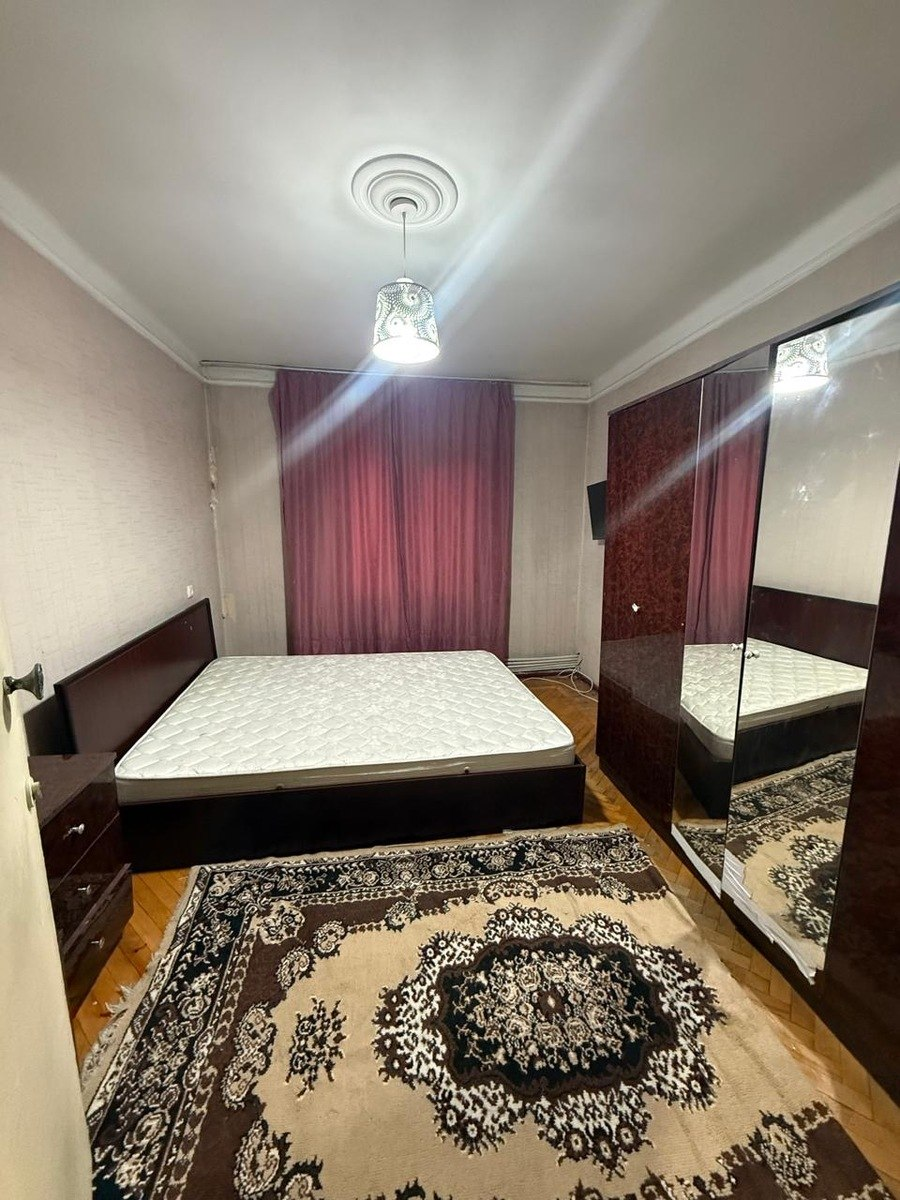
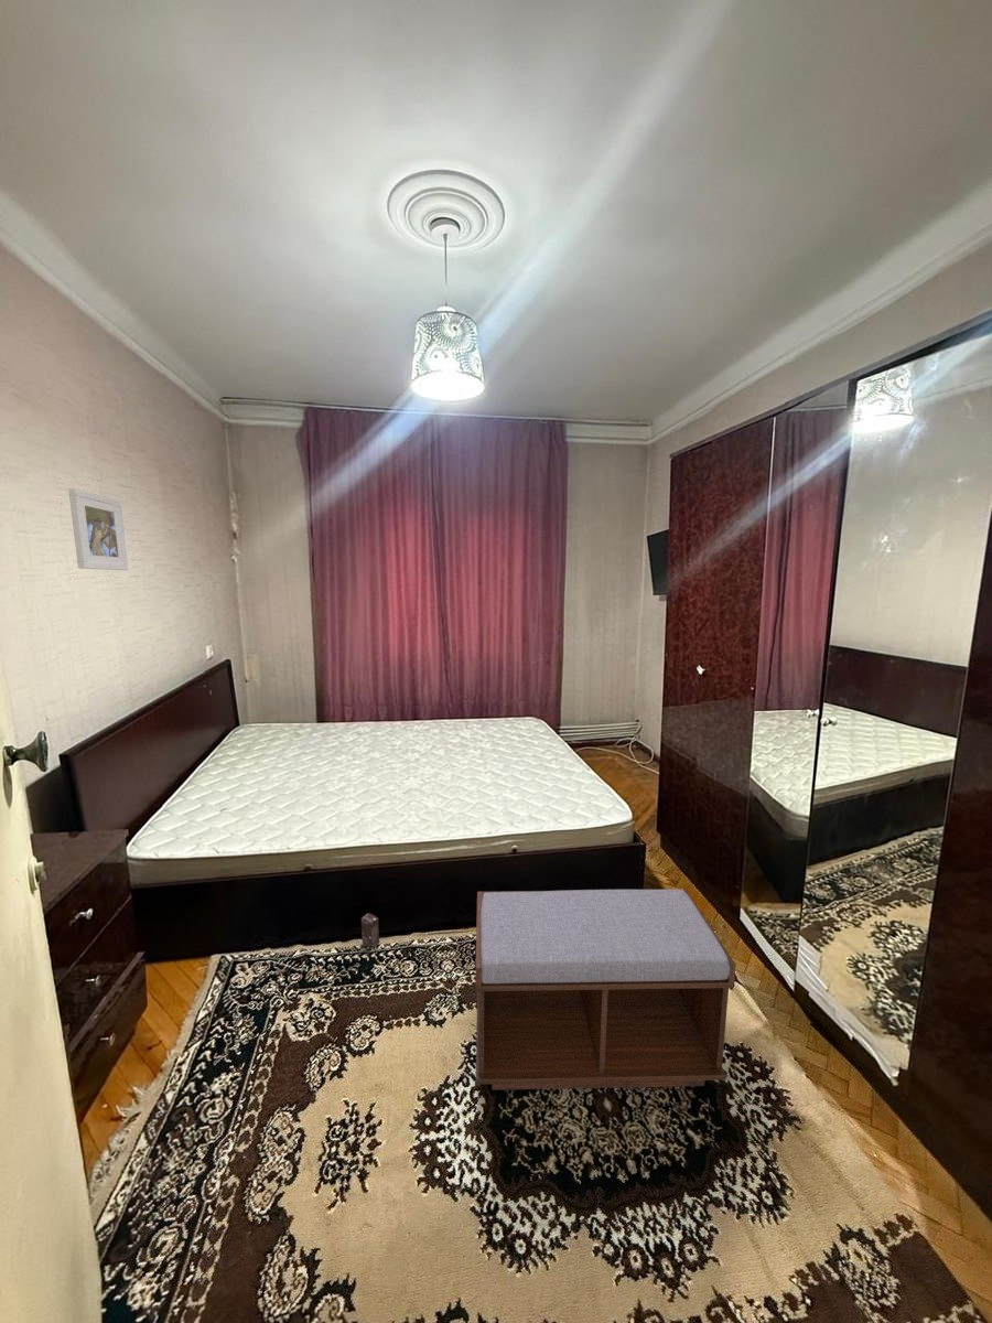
+ box [360,912,380,950]
+ bench [475,889,736,1091]
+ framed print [67,487,129,571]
